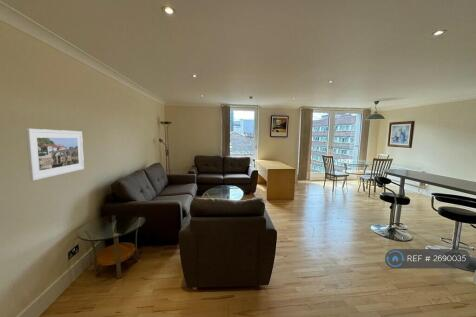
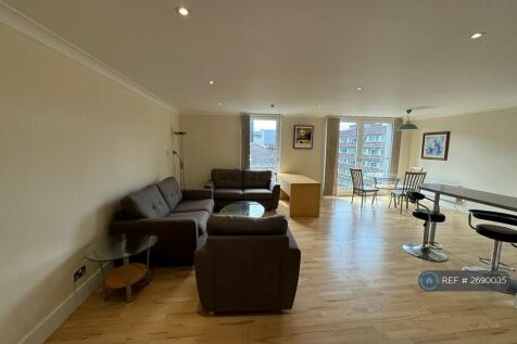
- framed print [25,128,85,181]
